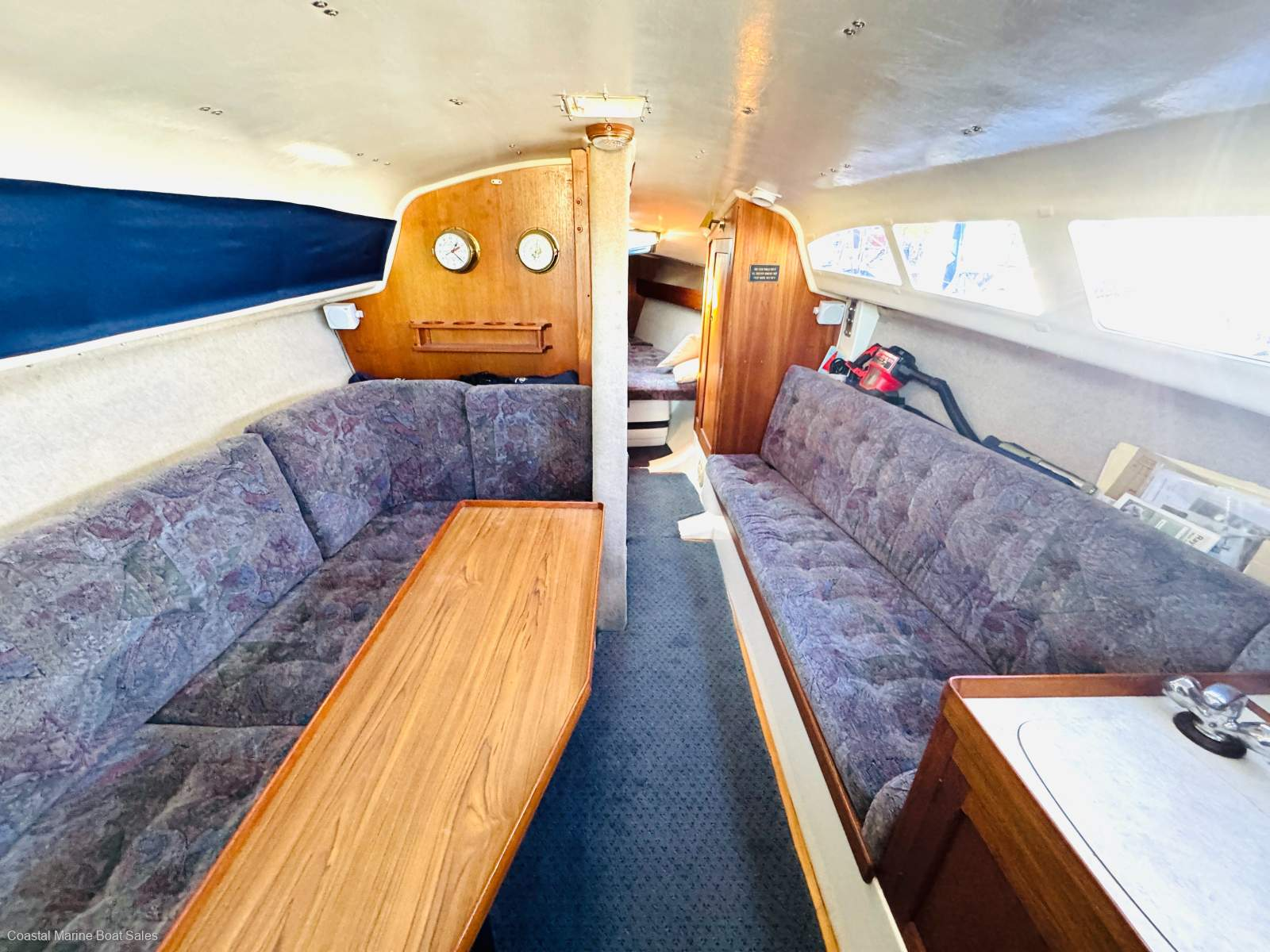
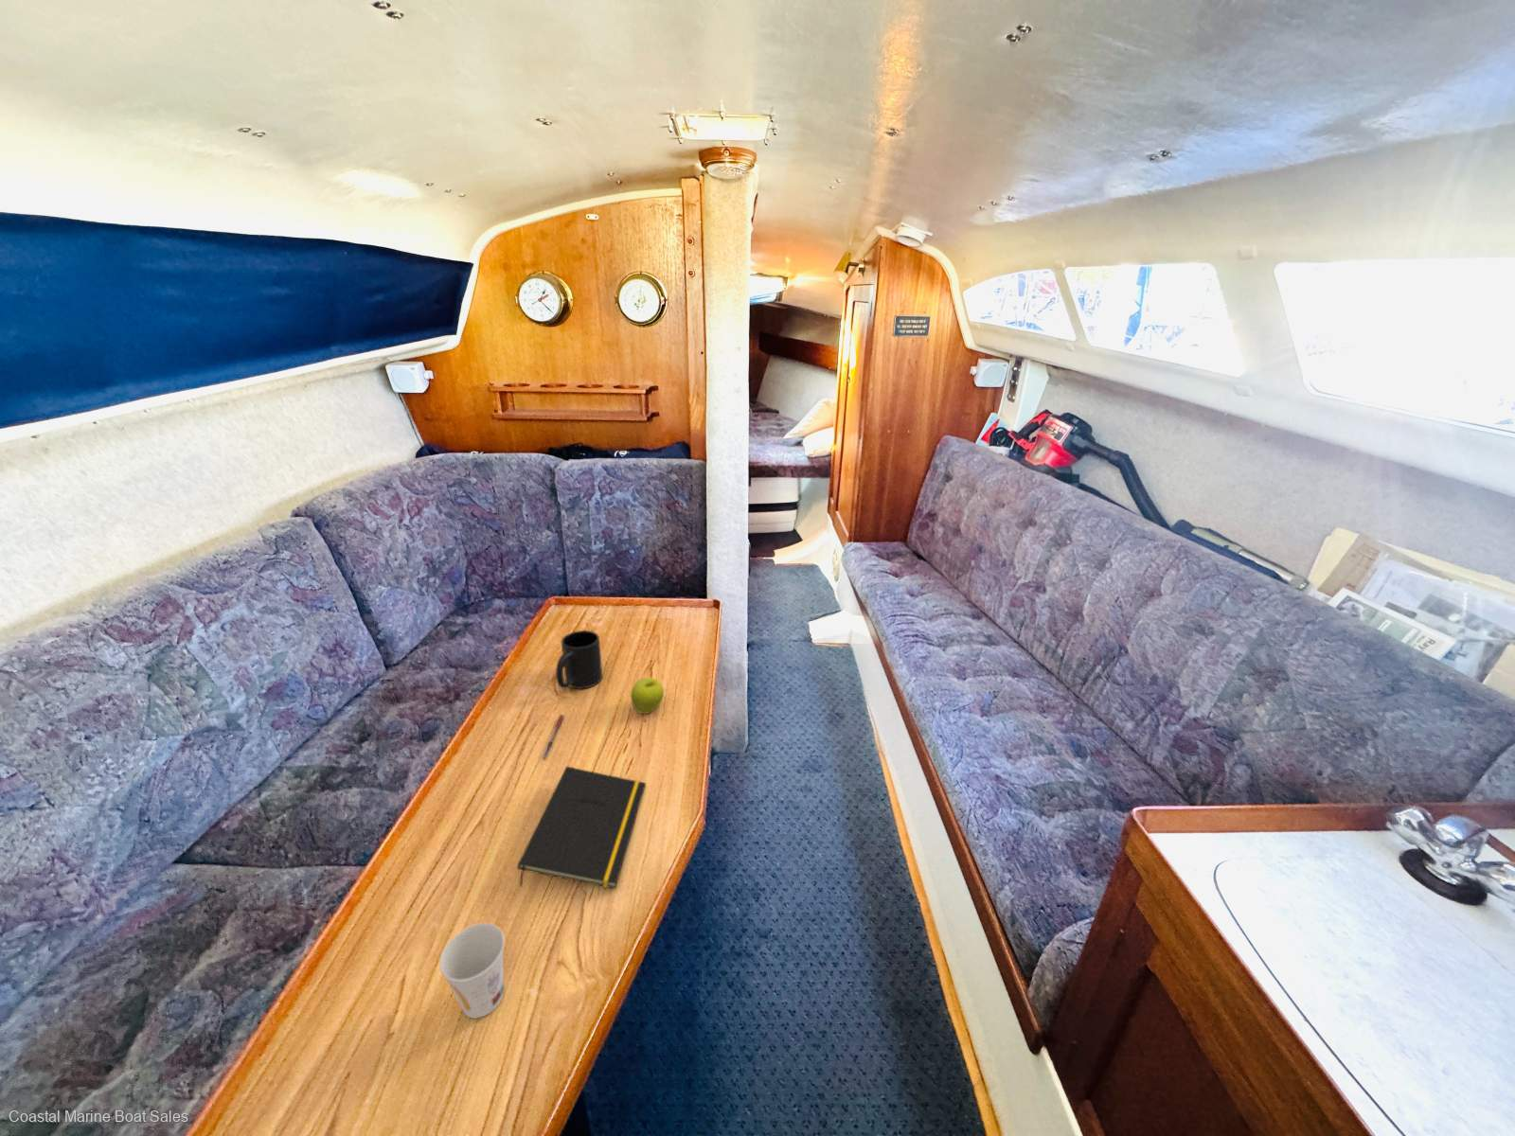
+ mug [555,630,604,690]
+ cup [439,922,506,1019]
+ fruit [630,677,664,715]
+ notepad [517,766,647,890]
+ pen [540,714,565,760]
